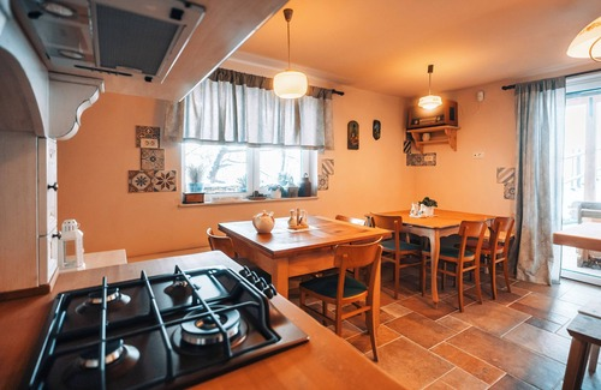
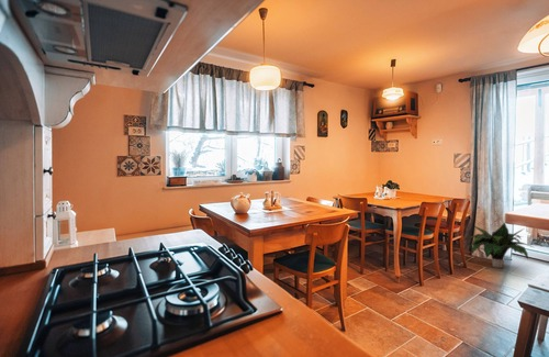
+ potted plant [467,222,534,269]
